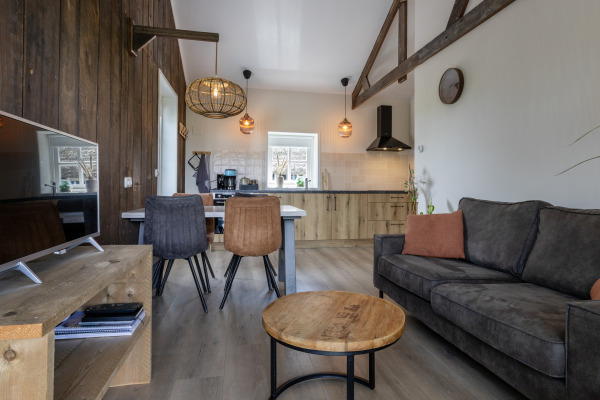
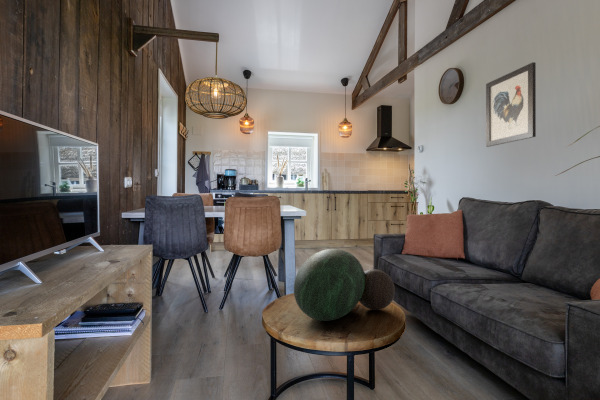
+ decorative bowl [293,248,396,322]
+ wall art [485,61,537,148]
